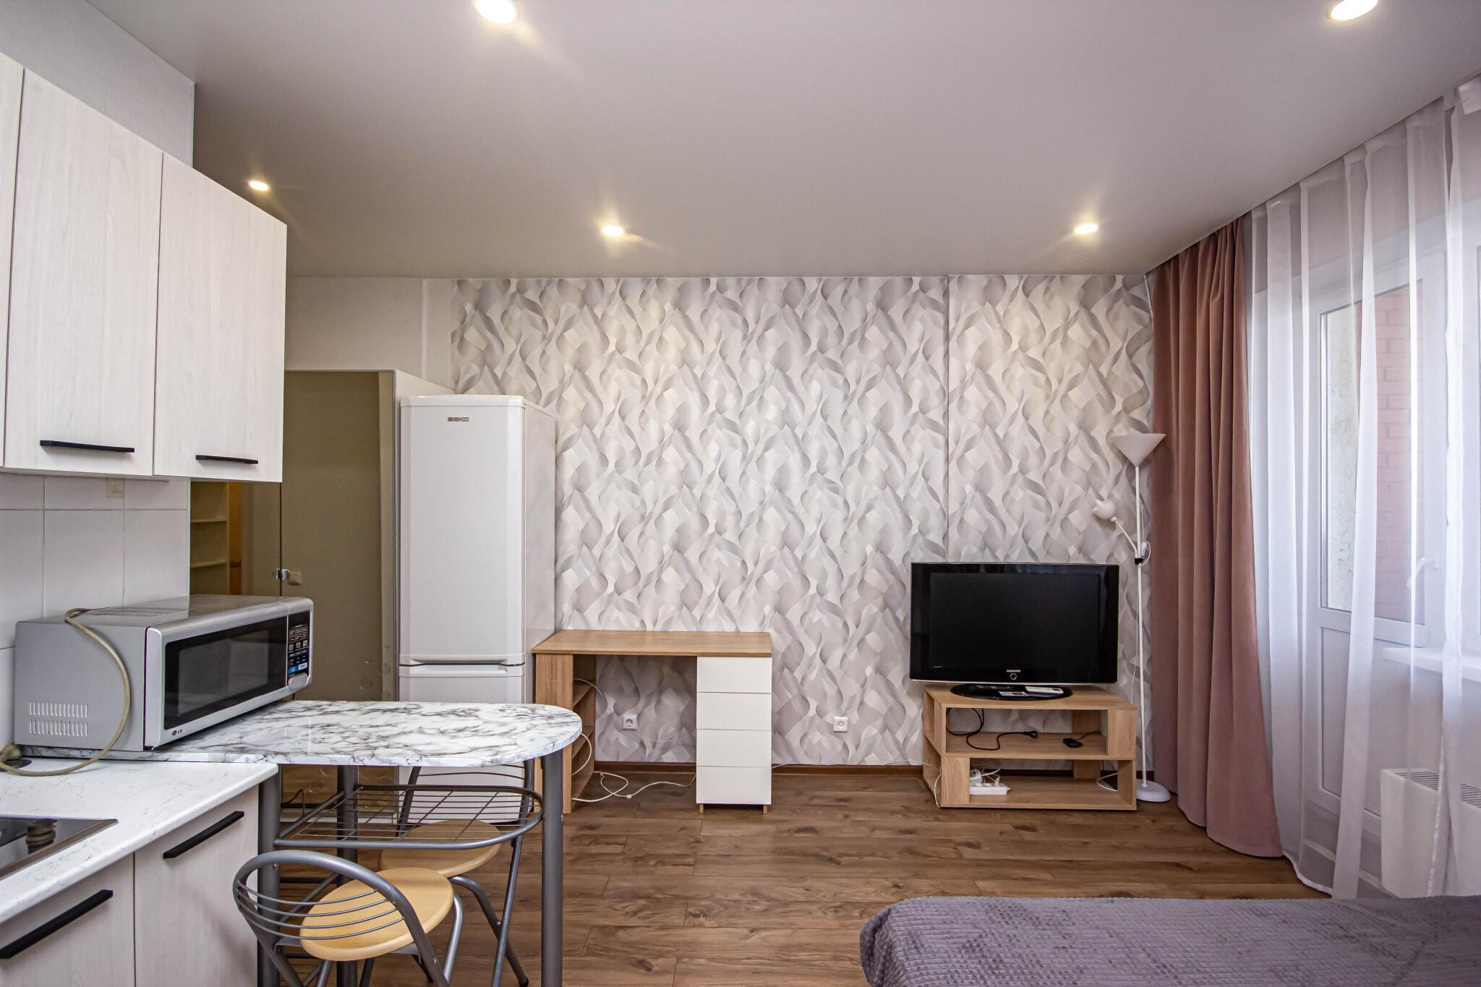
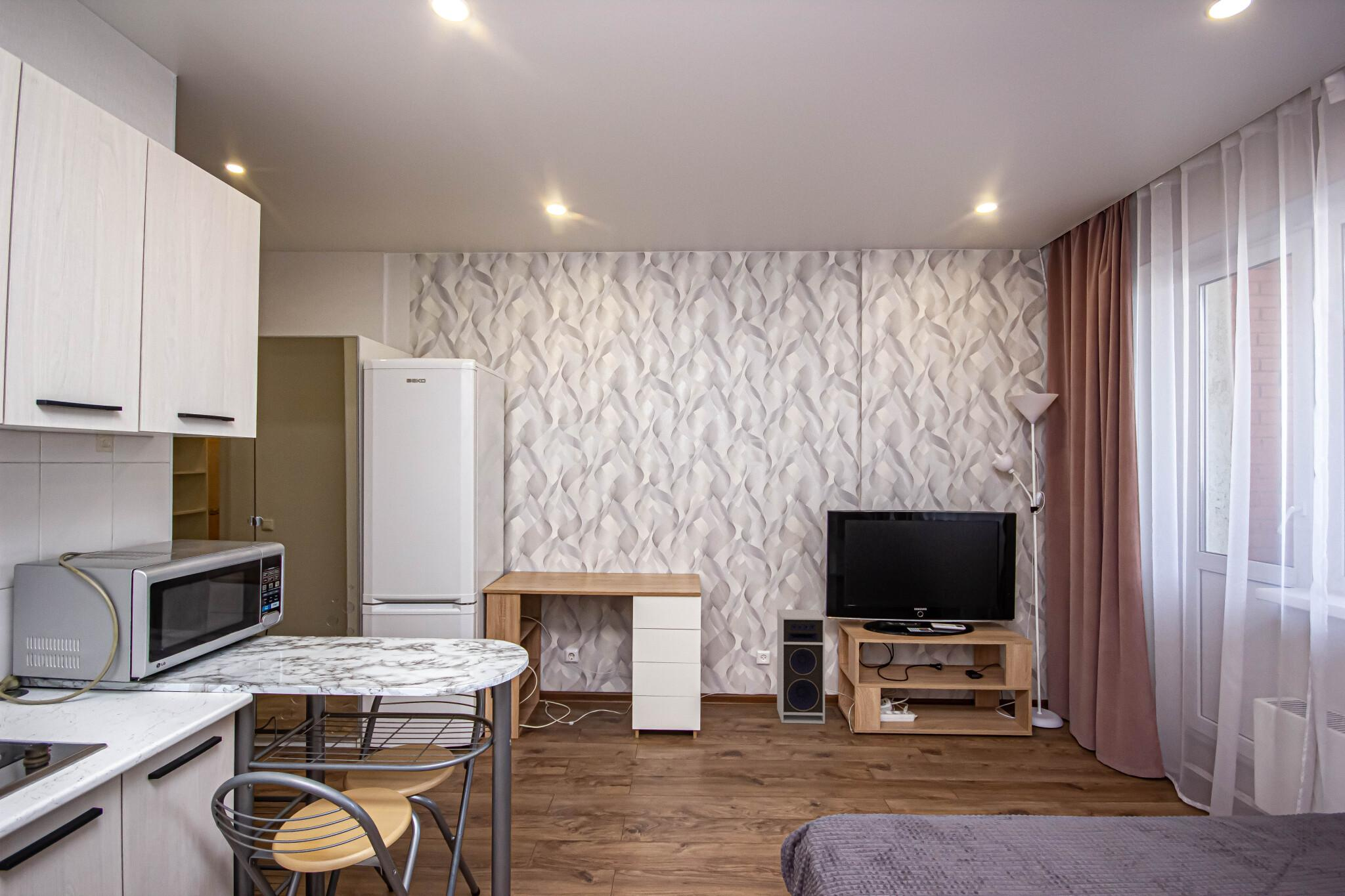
+ speaker [776,608,826,725]
